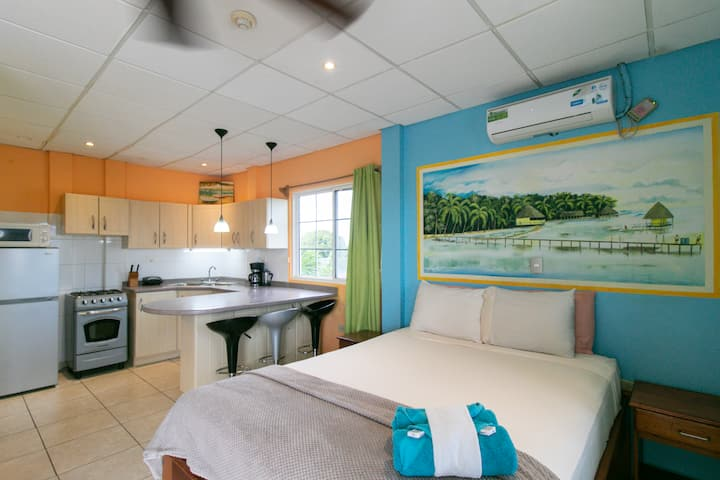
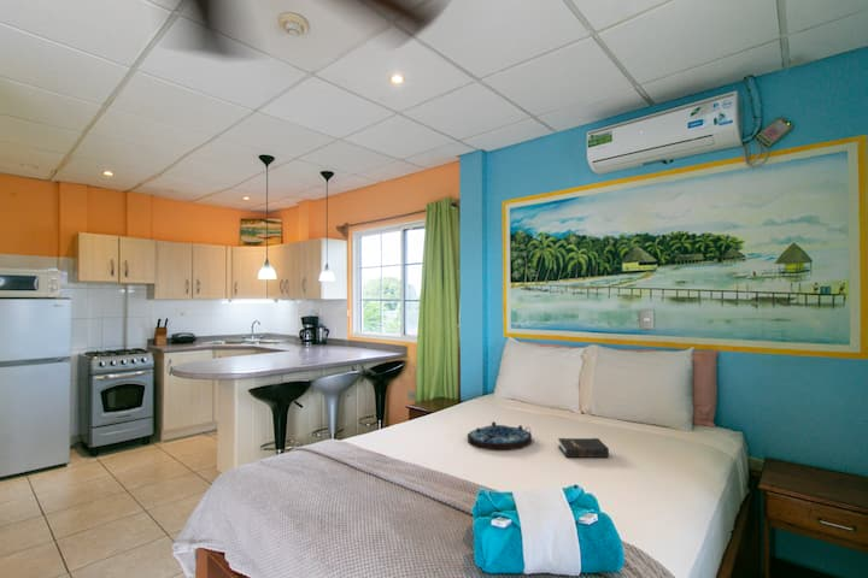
+ serving tray [467,420,533,452]
+ hardback book [557,437,610,459]
